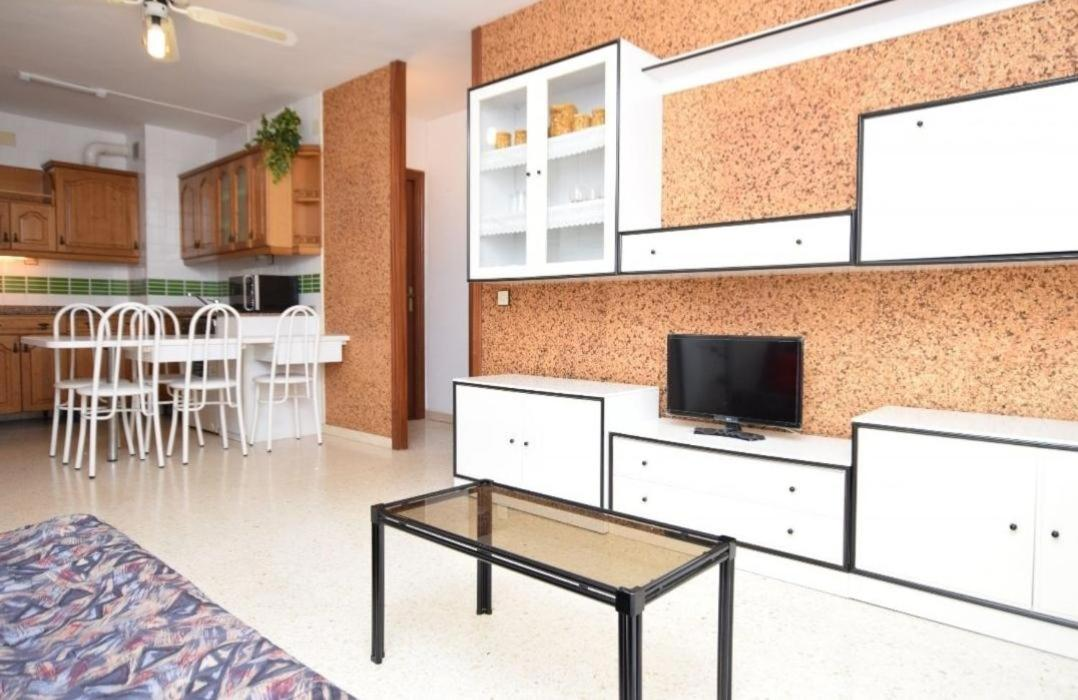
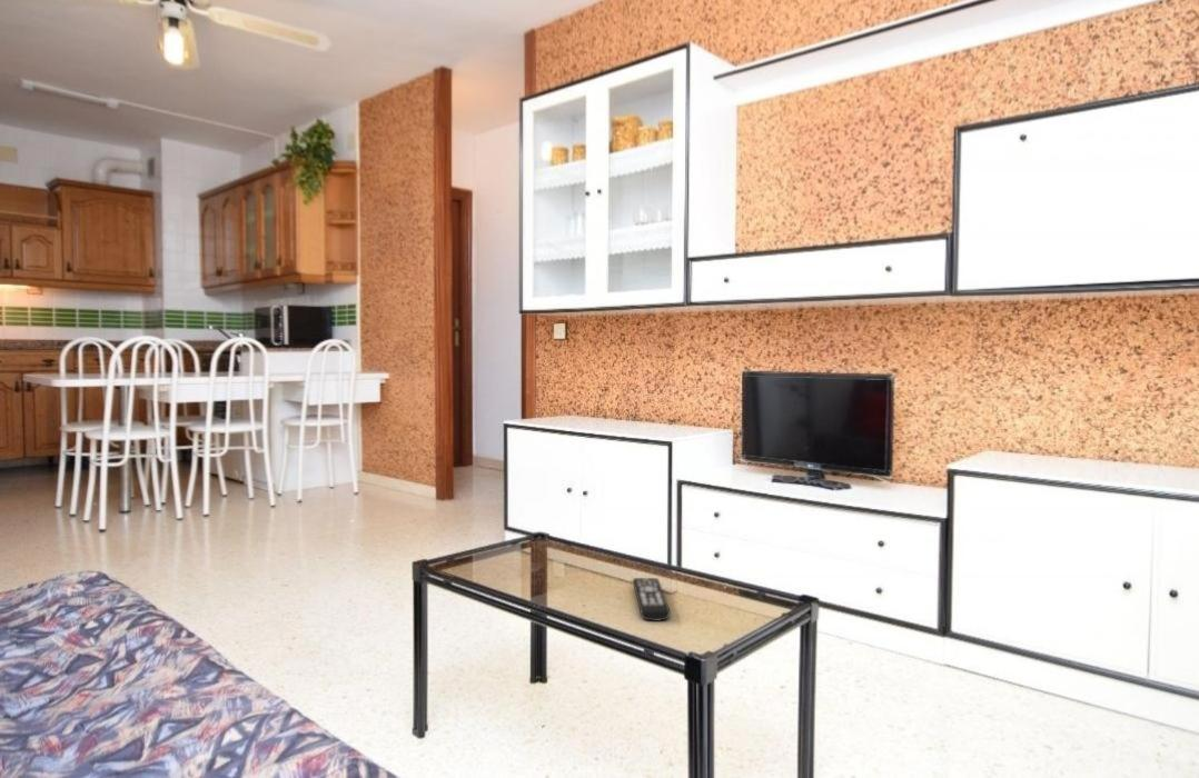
+ remote control [632,577,671,622]
